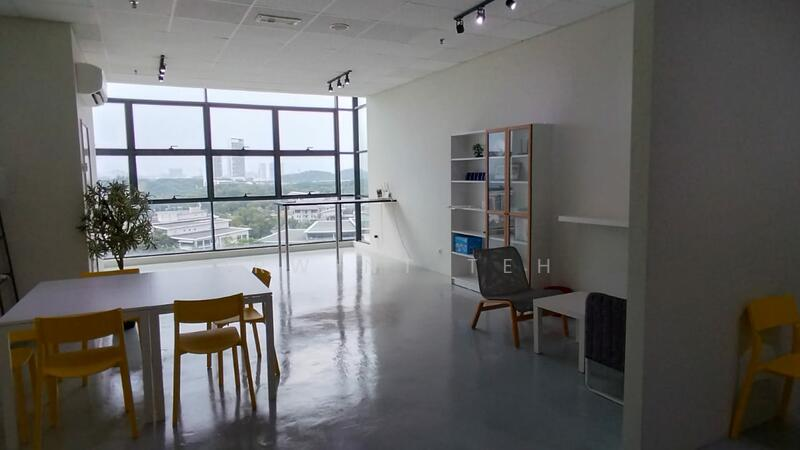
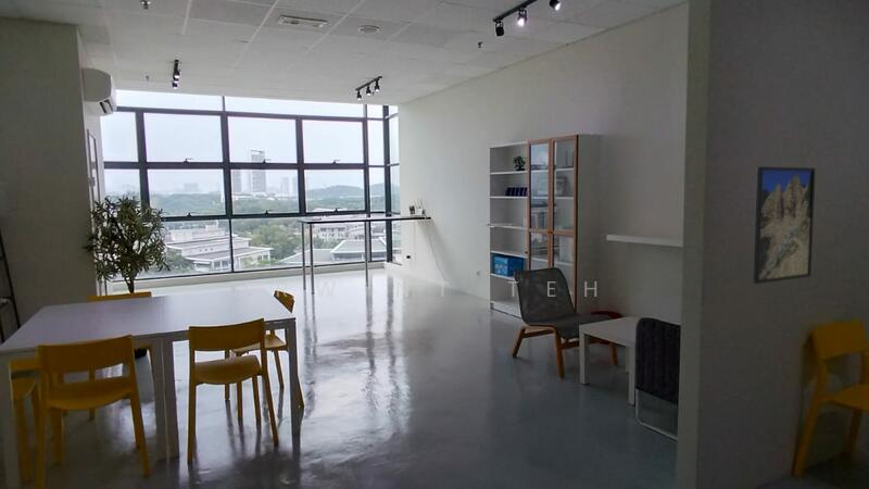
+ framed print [752,165,817,285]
